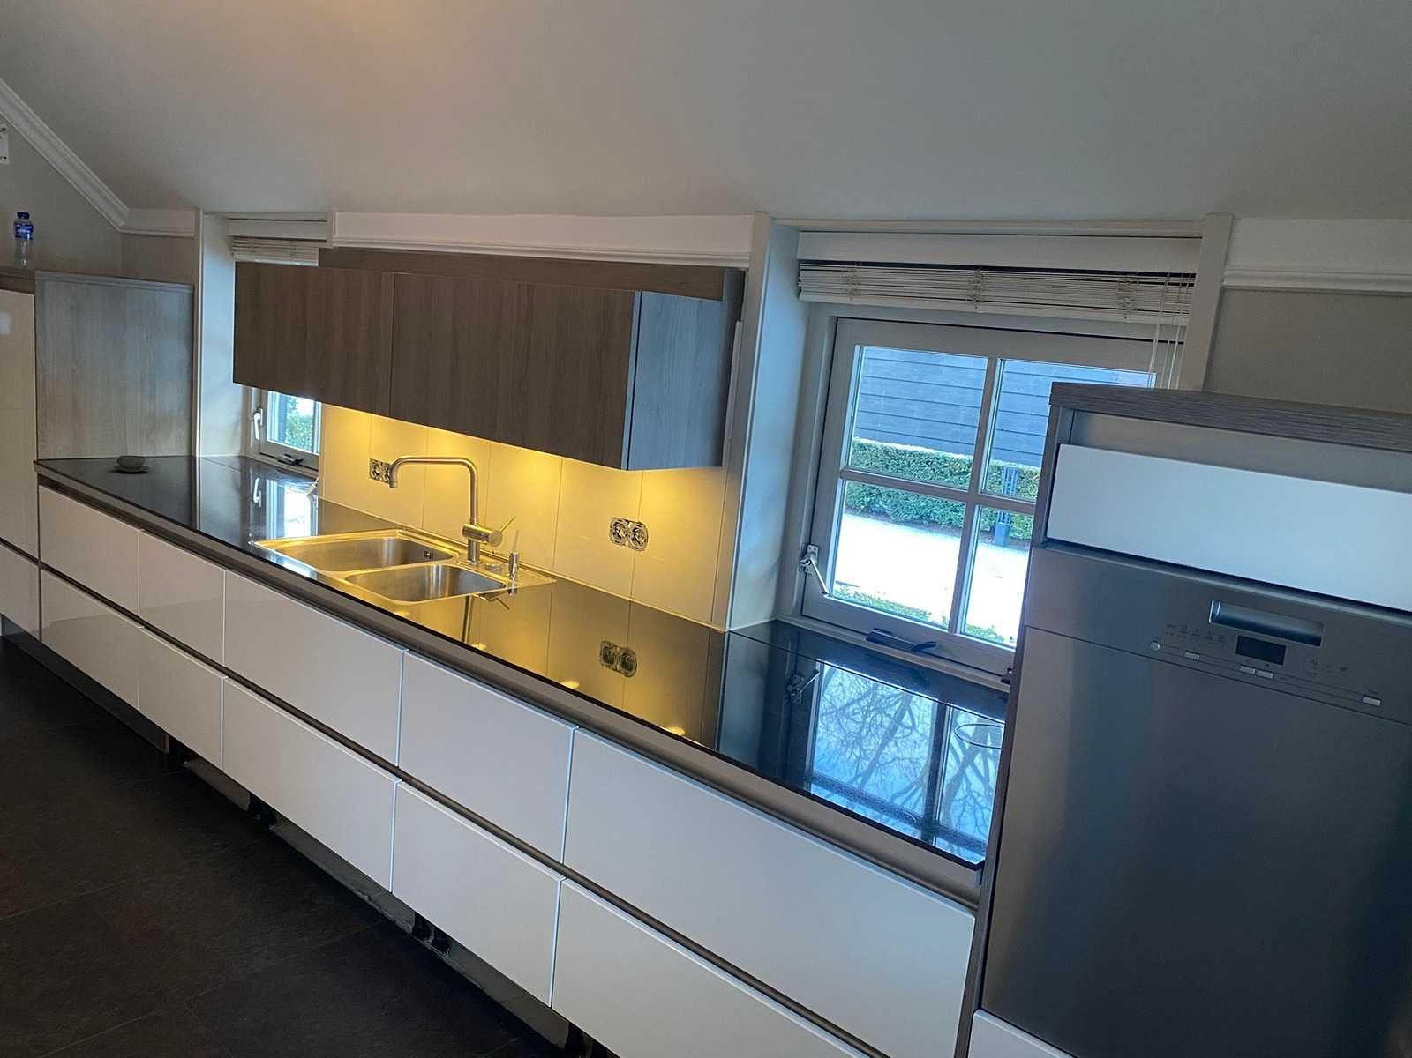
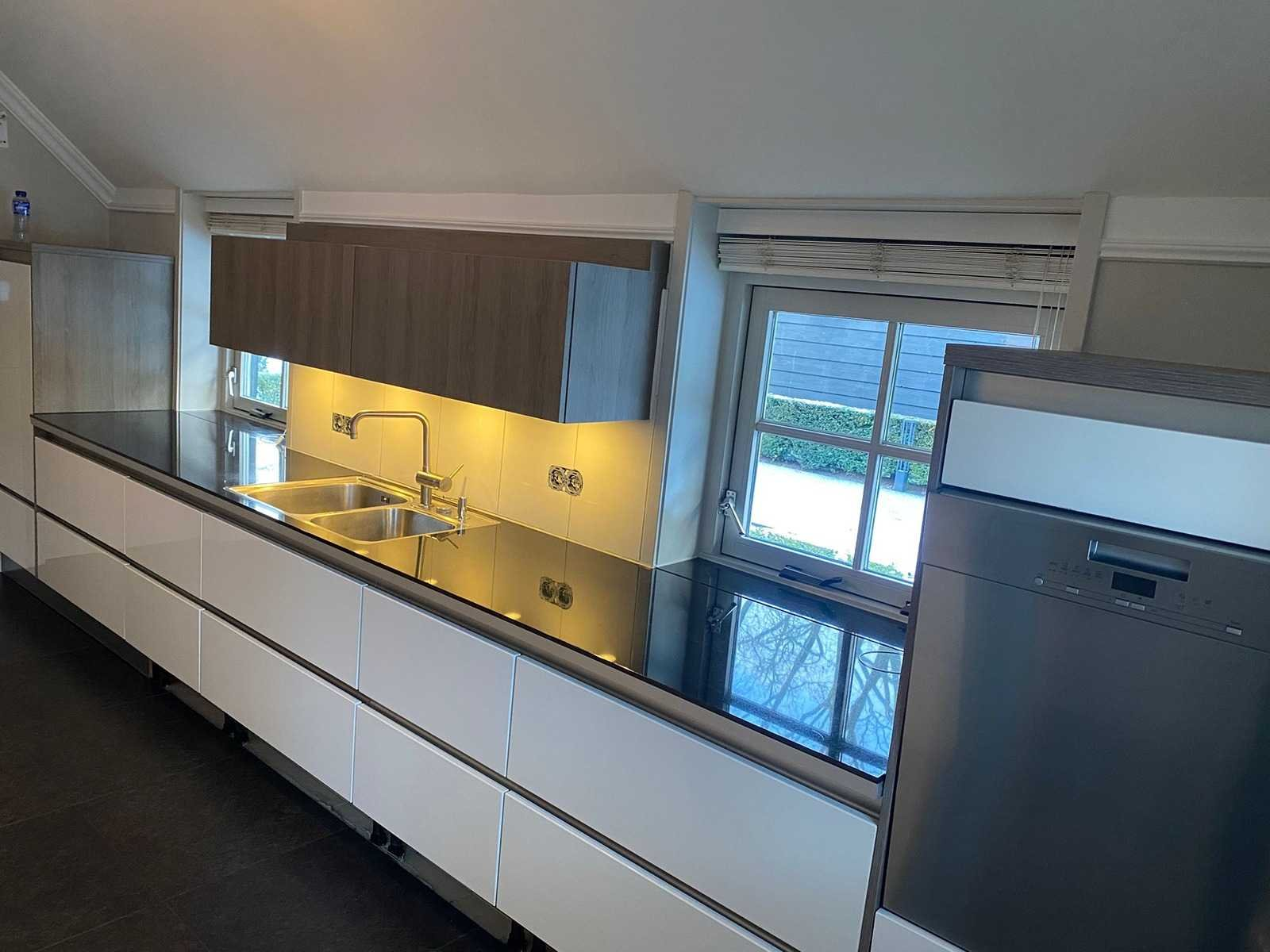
- teacup [112,455,151,472]
